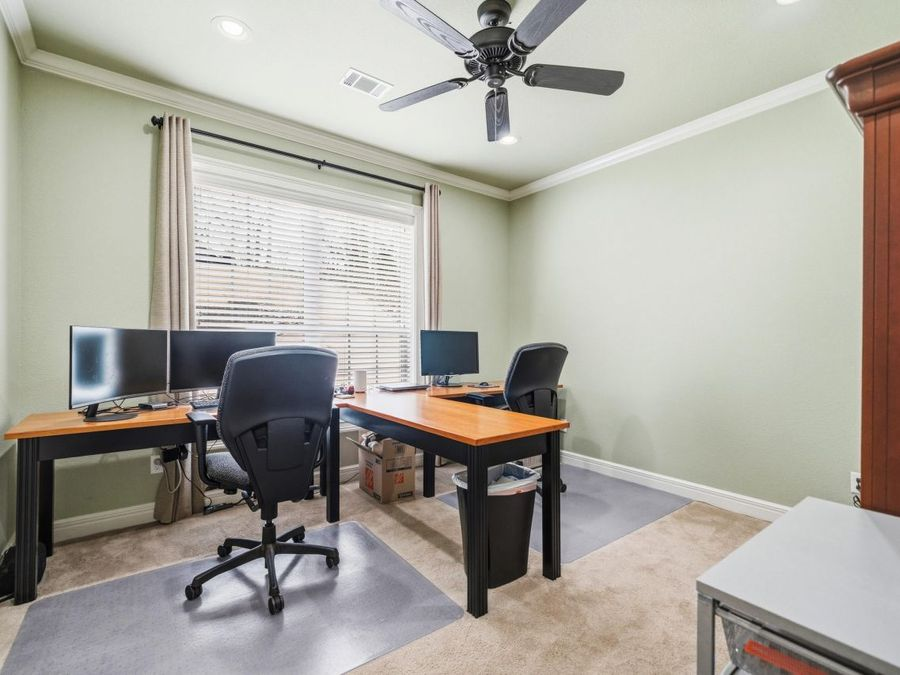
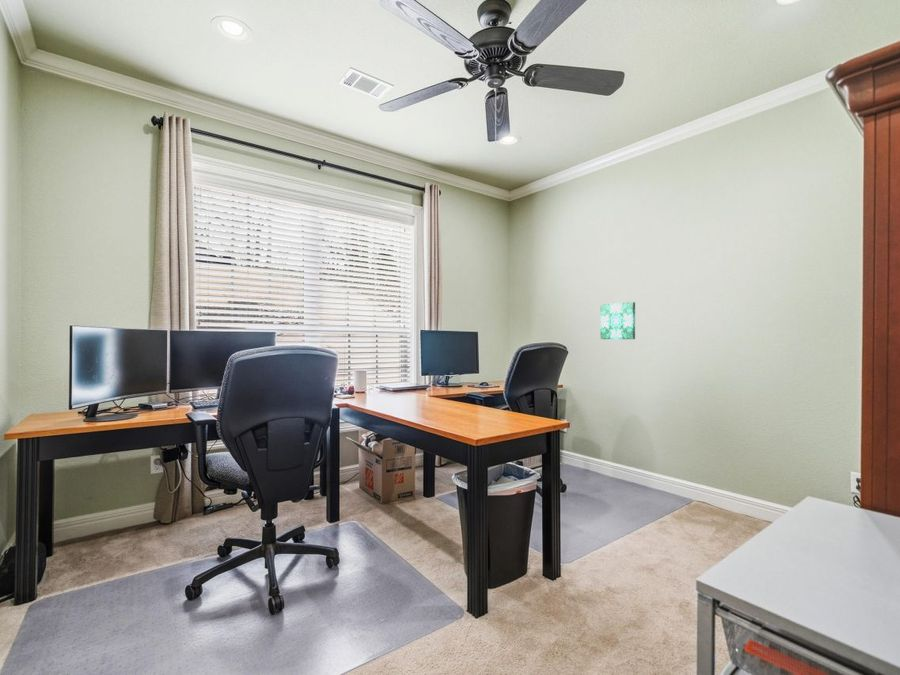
+ wall art [600,301,636,340]
